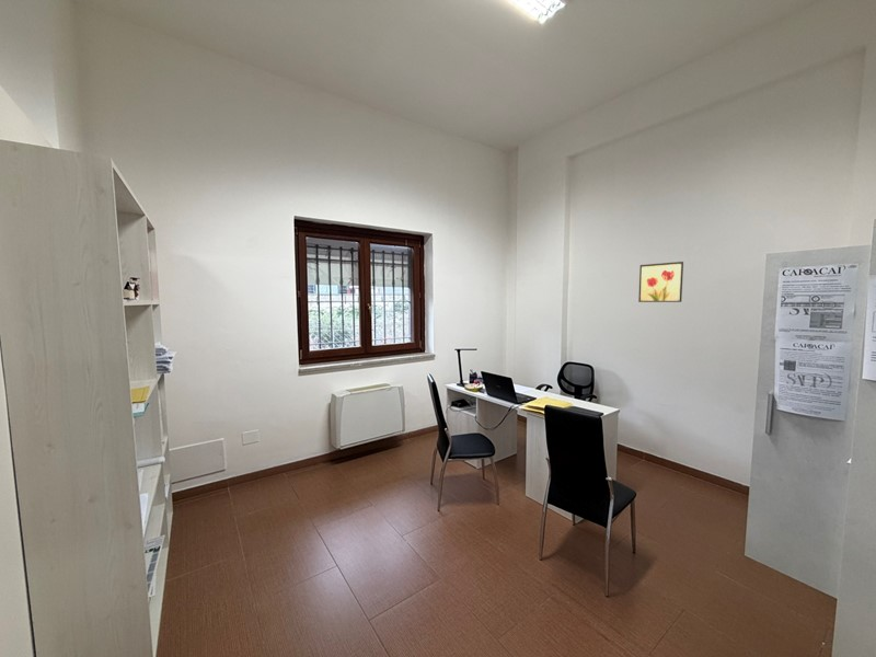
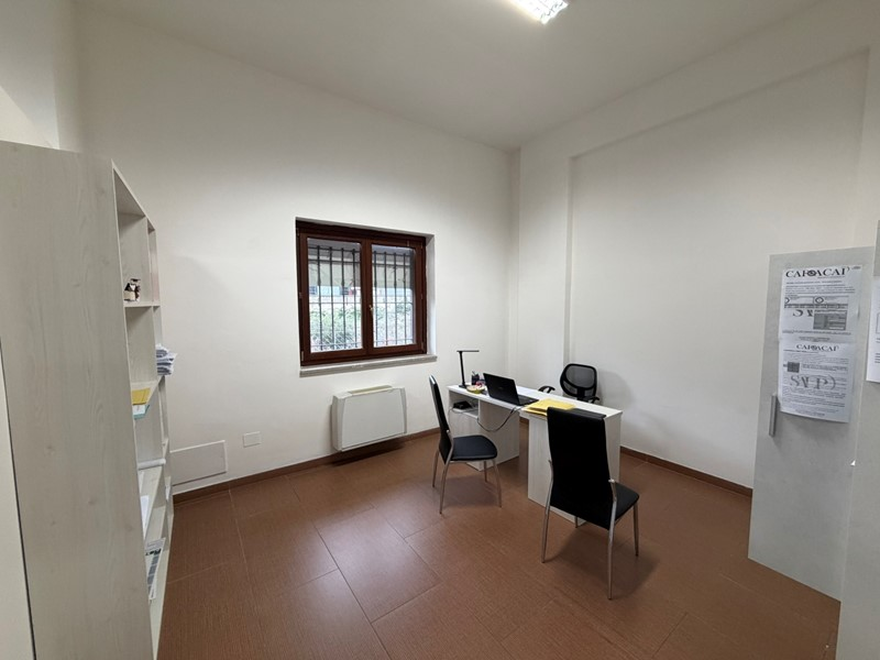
- wall art [637,261,684,303]
